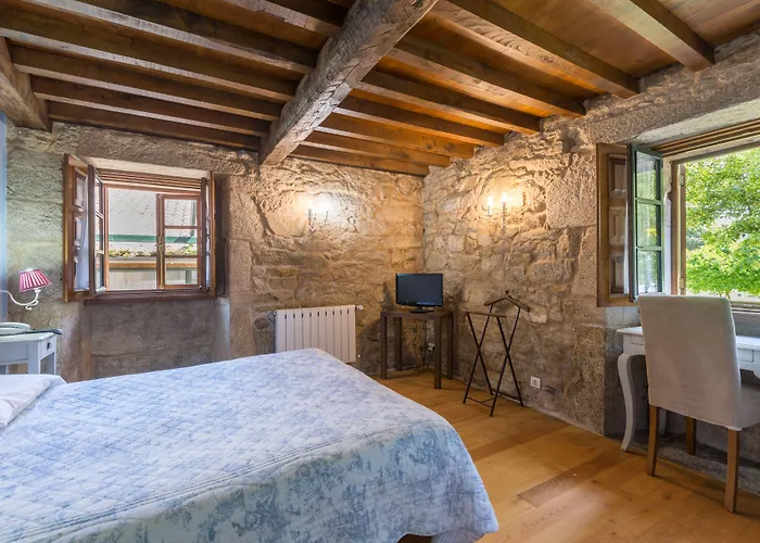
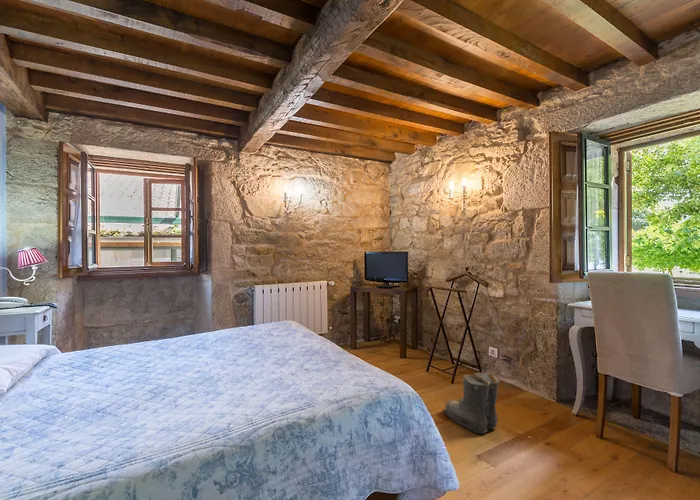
+ boots [441,372,500,434]
